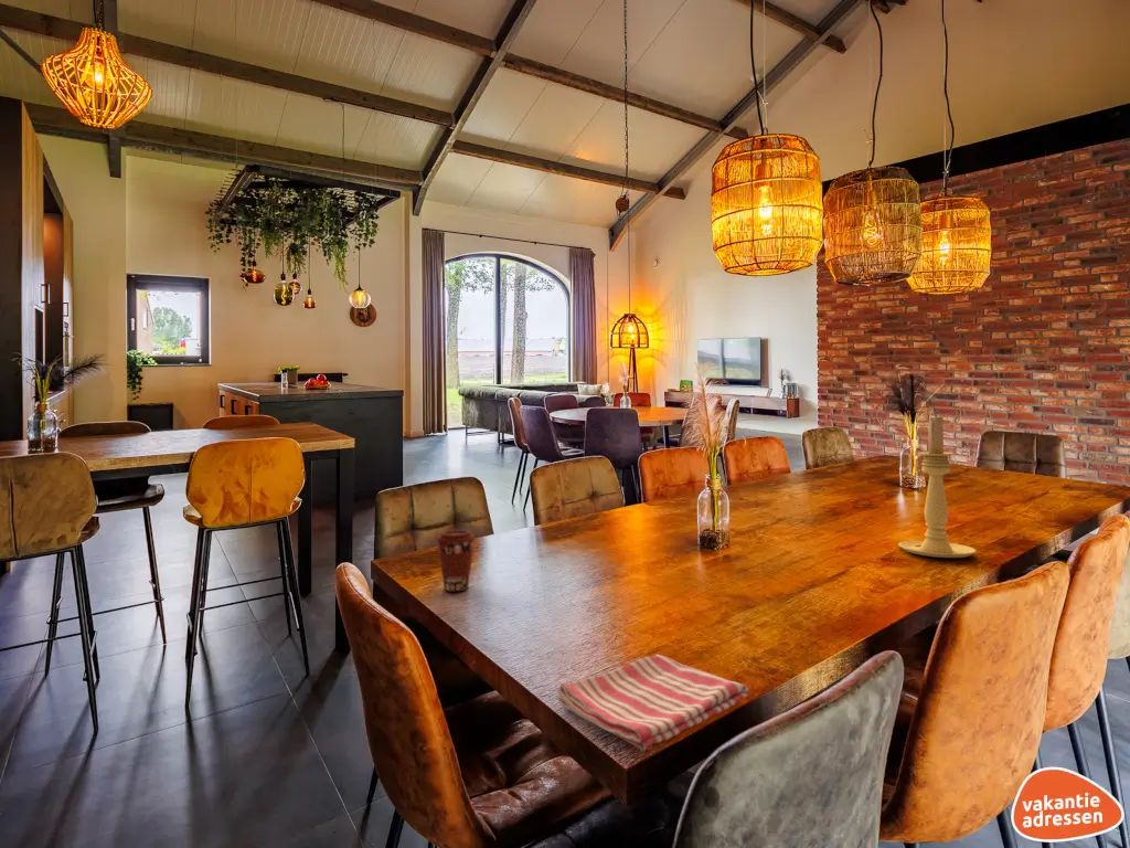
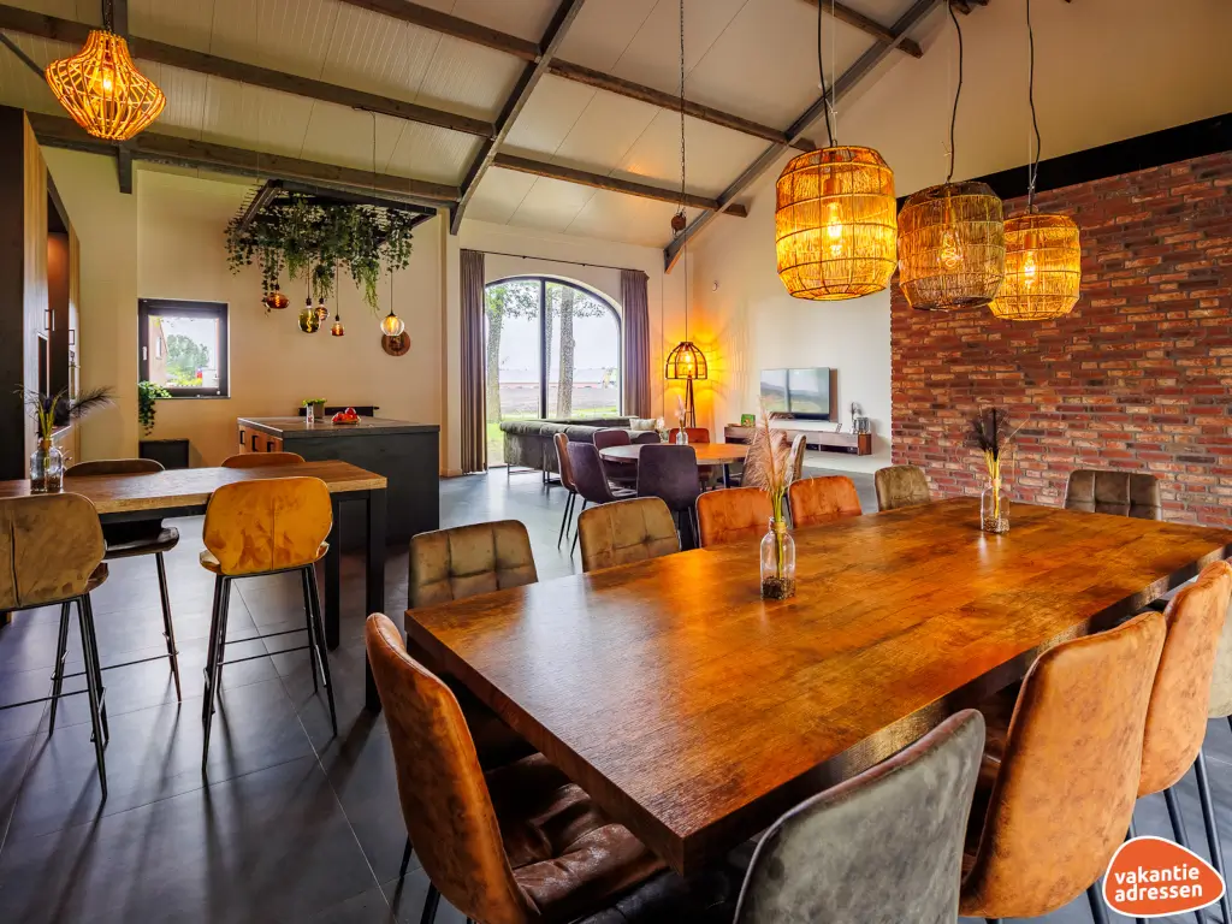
- candle holder [897,413,977,559]
- dish towel [556,654,749,751]
- coffee cup [435,529,477,592]
